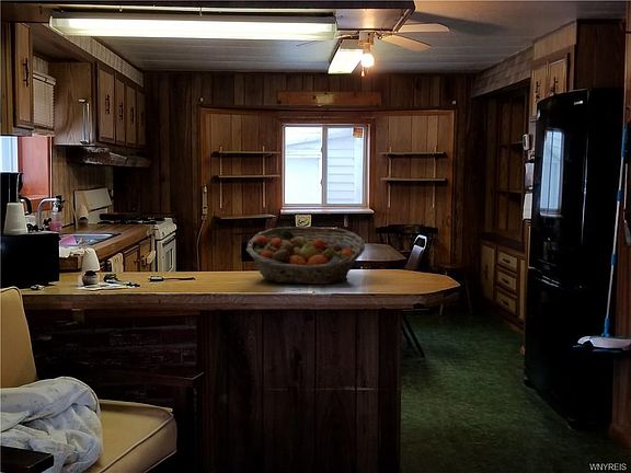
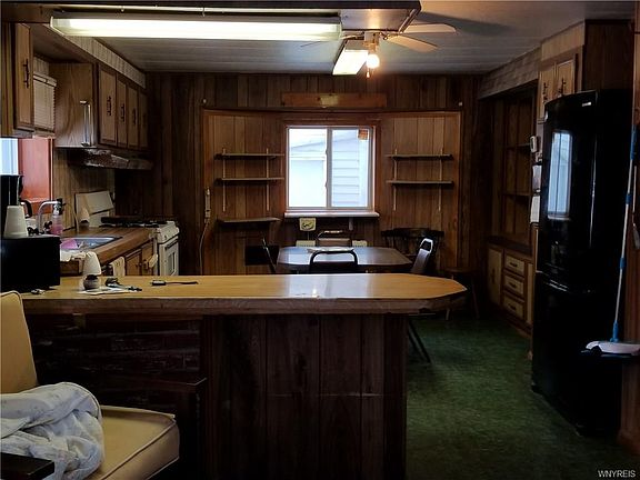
- fruit basket [245,226,366,286]
